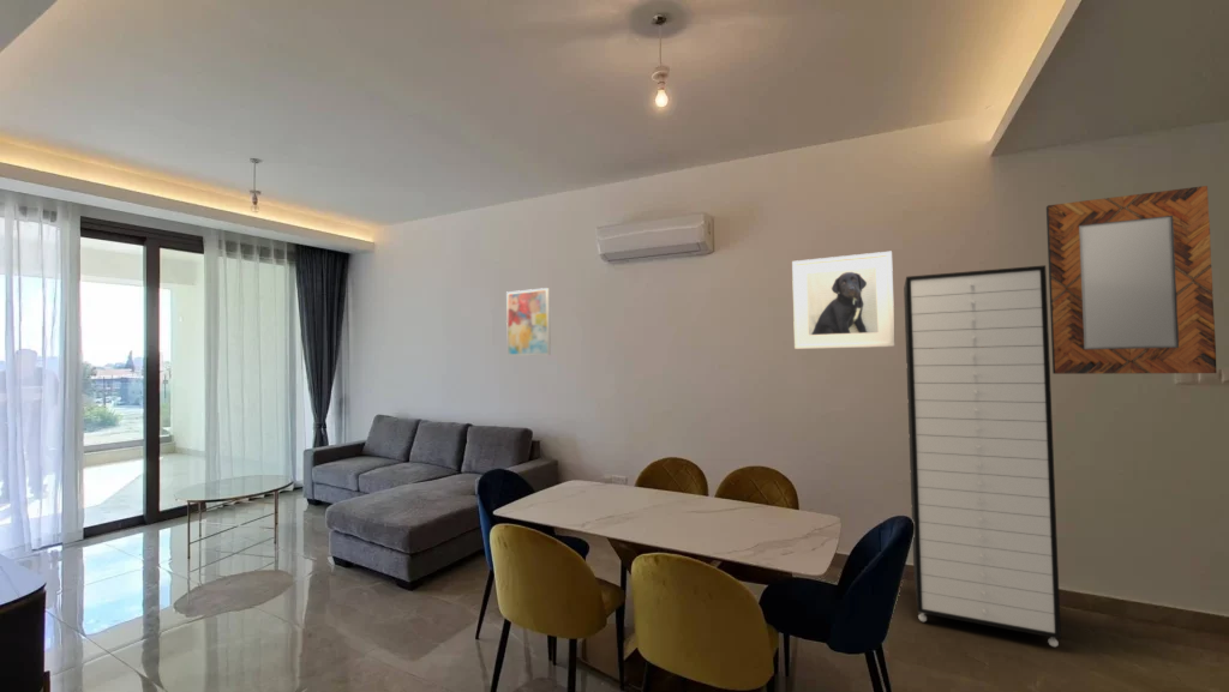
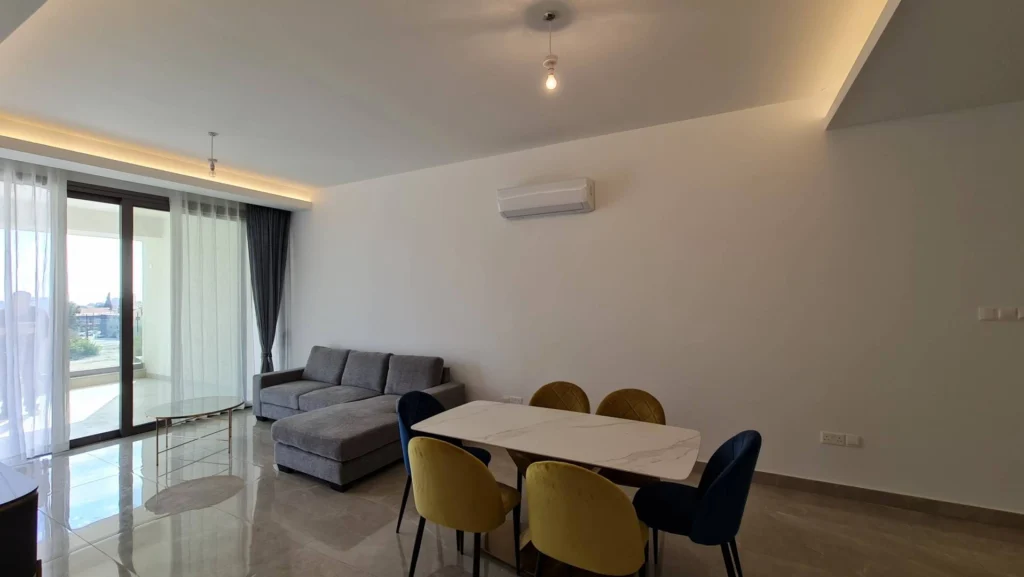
- home mirror [1045,185,1218,375]
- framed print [791,251,897,350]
- wall art [505,287,552,357]
- storage cabinet [903,264,1062,648]
